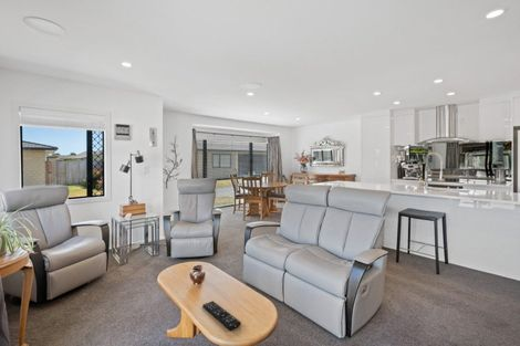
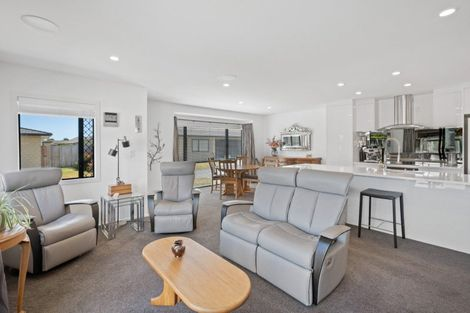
- remote control [201,300,242,332]
